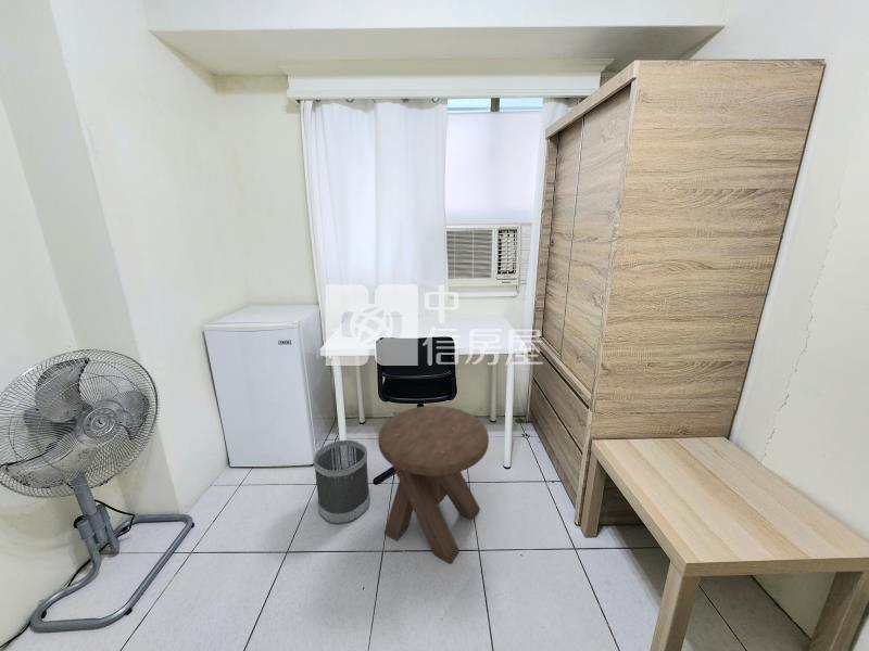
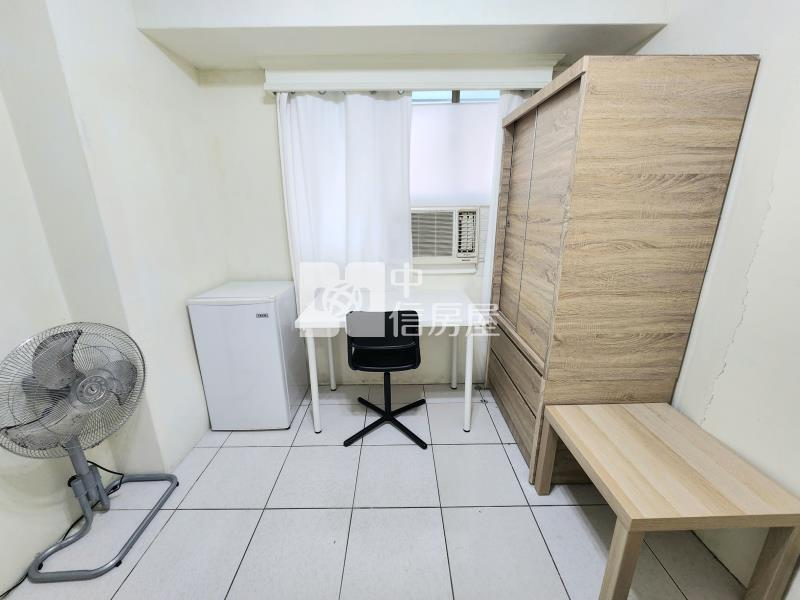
- music stool [377,405,490,565]
- wastebasket [312,439,371,525]
